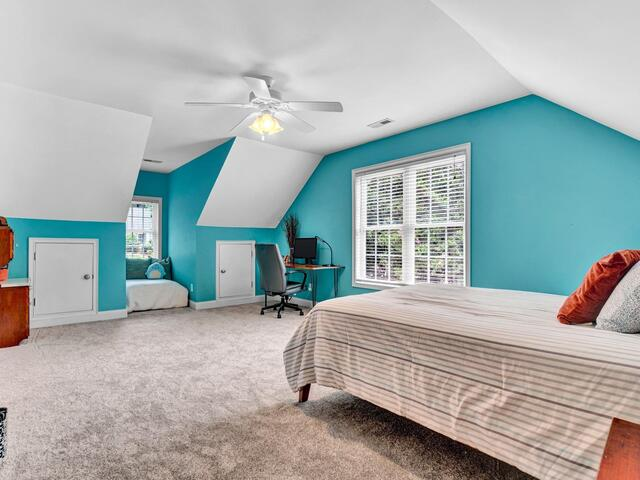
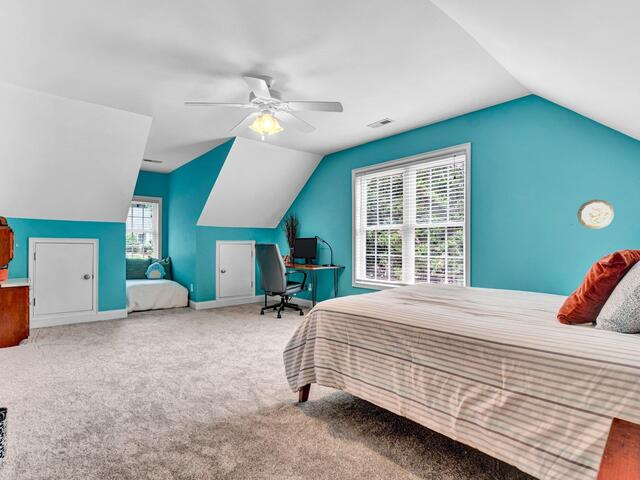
+ decorative plate [576,198,615,230]
